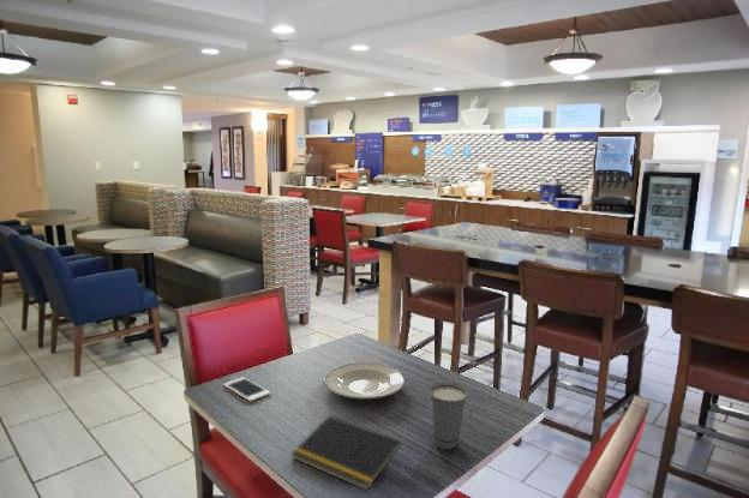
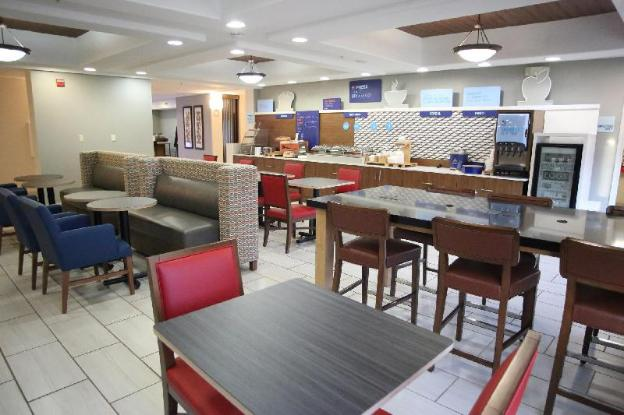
- cell phone [223,376,271,402]
- plate [323,361,406,400]
- notepad [290,414,402,492]
- cup [427,382,471,451]
